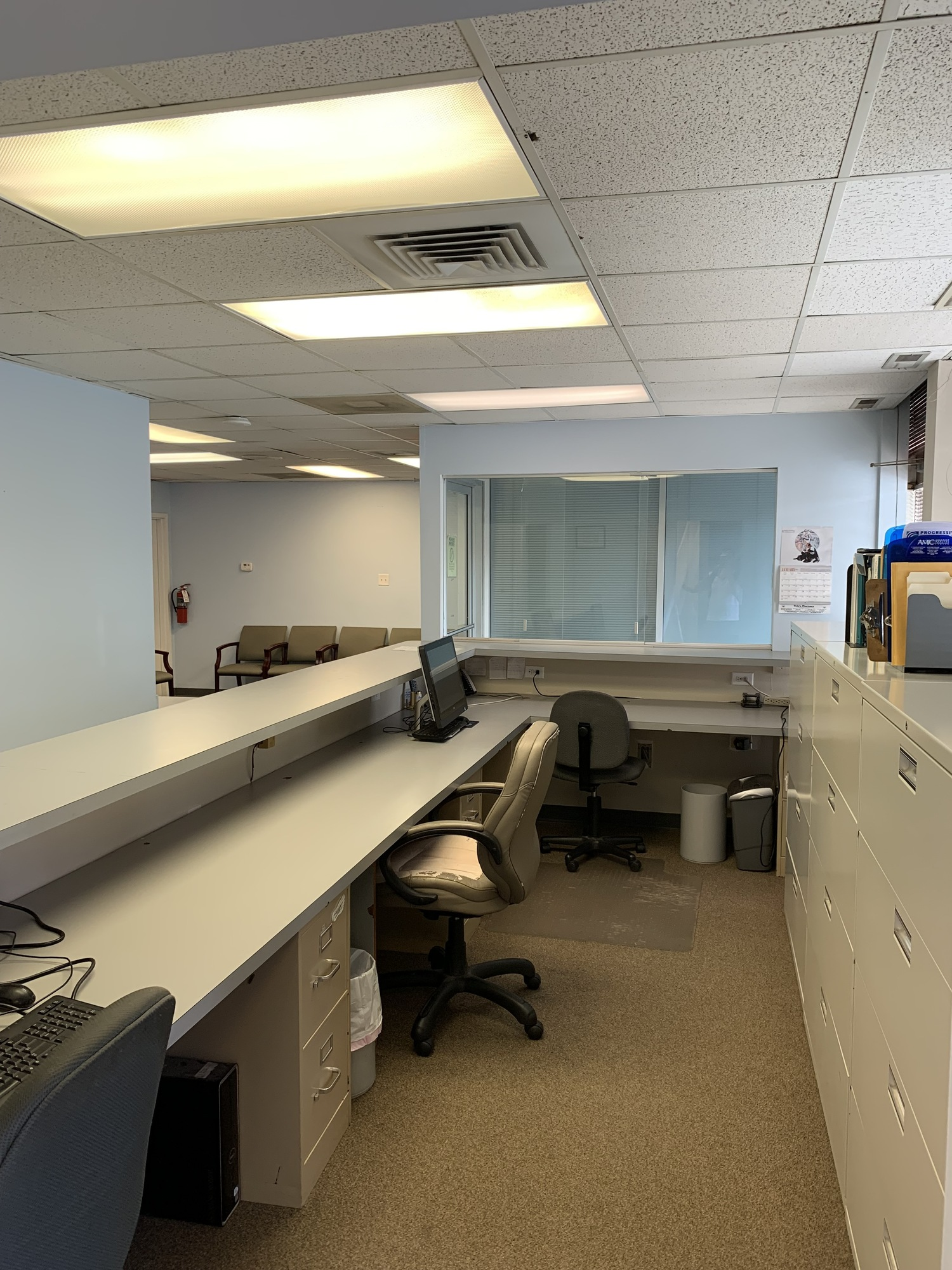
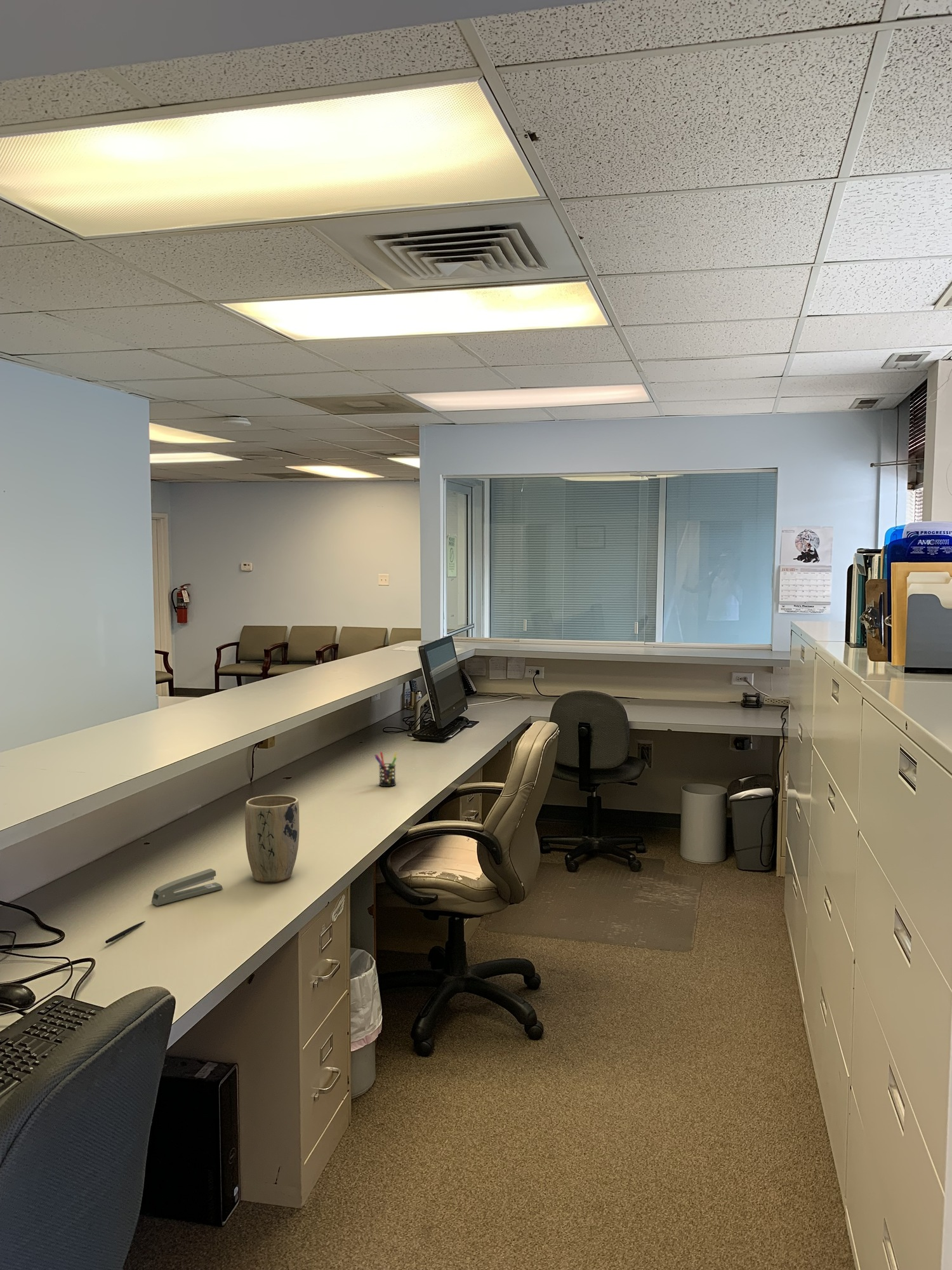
+ pen [105,921,146,944]
+ plant pot [244,794,300,883]
+ stapler [151,868,223,906]
+ pen holder [374,751,397,787]
